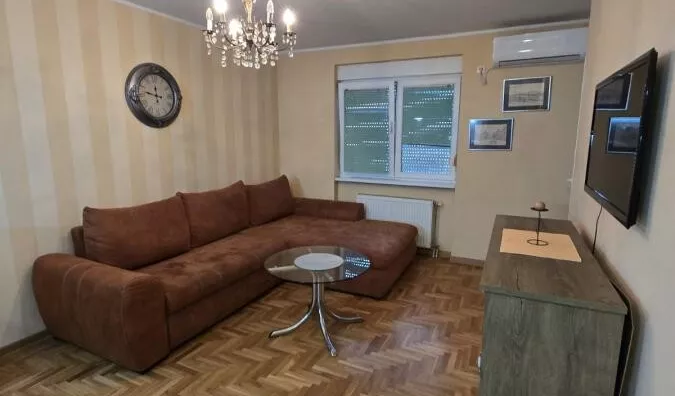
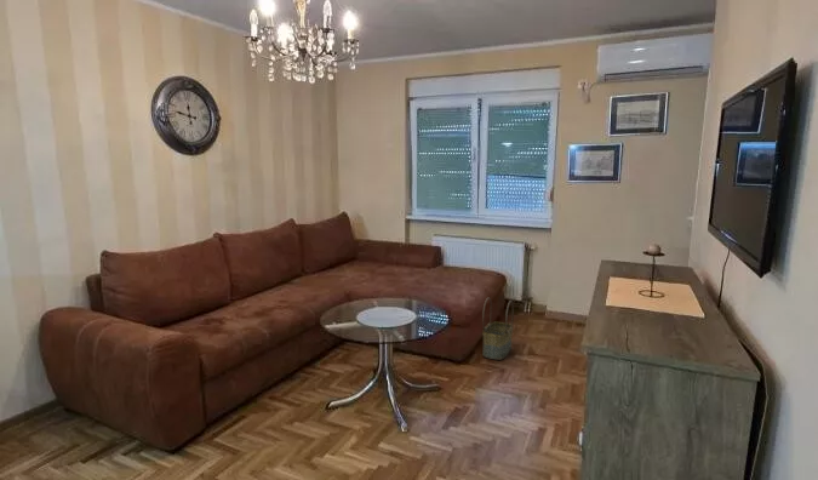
+ basket [481,297,515,361]
